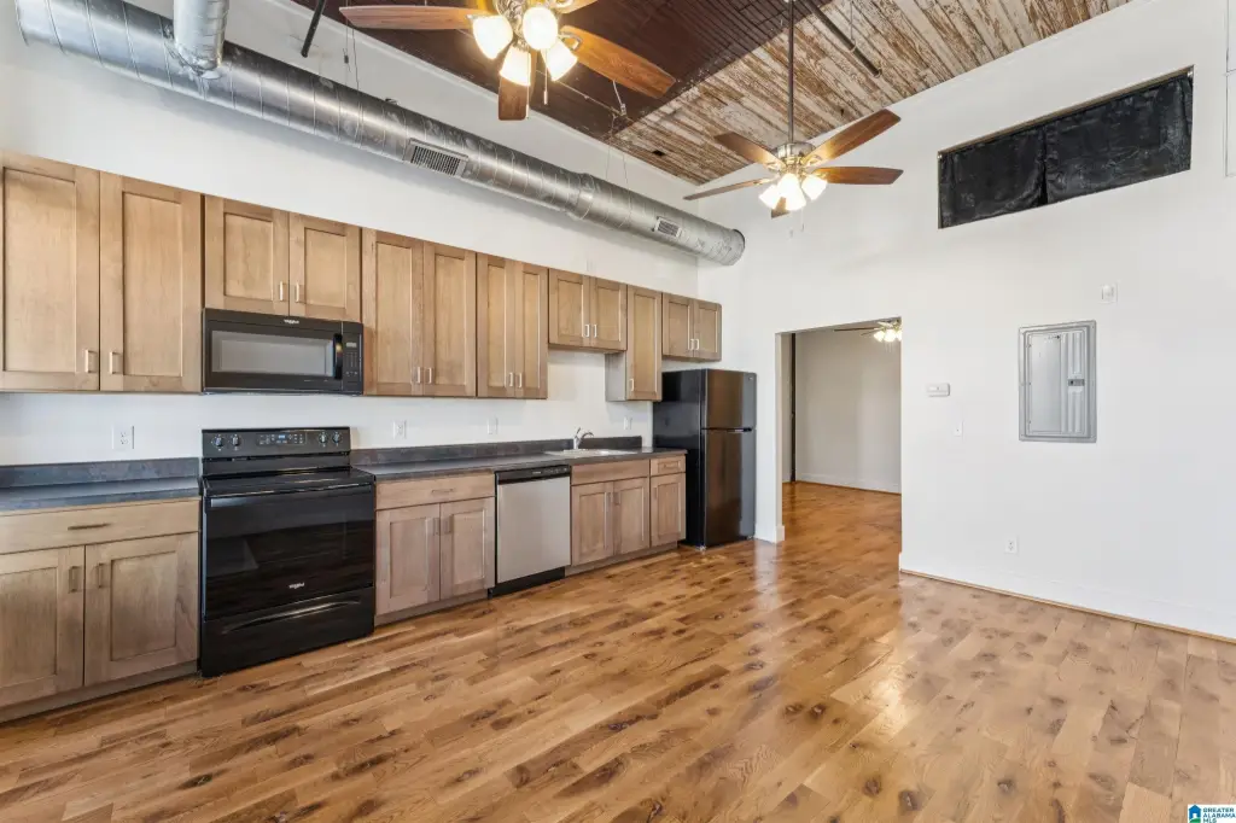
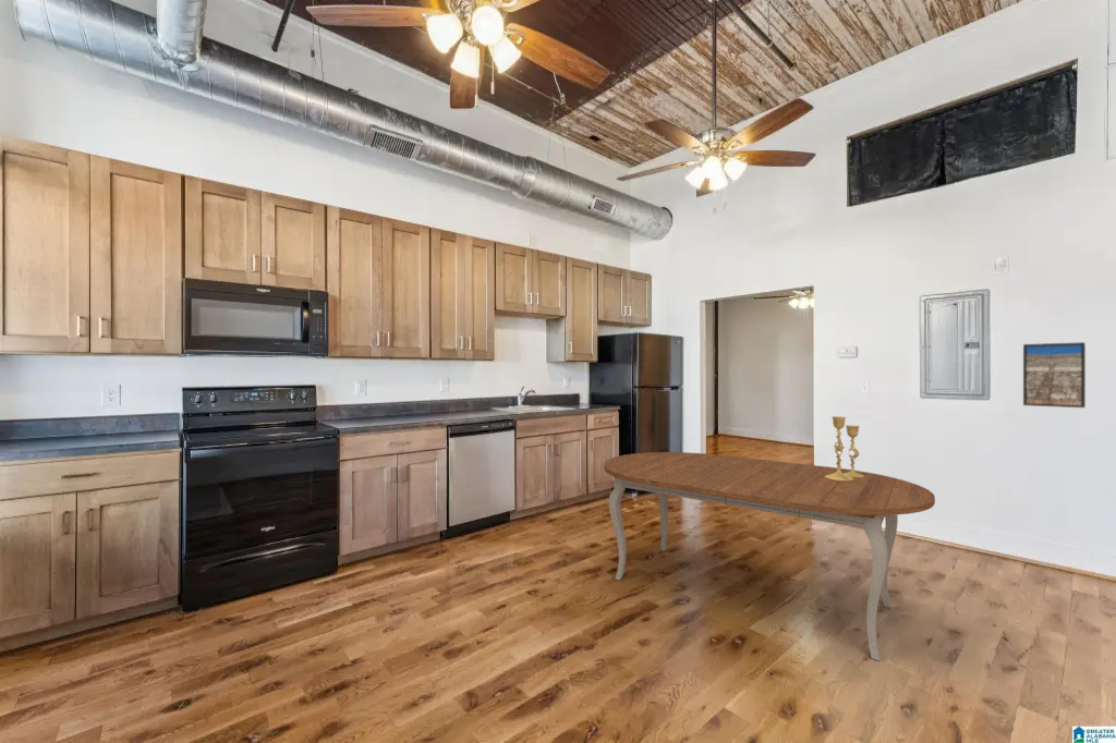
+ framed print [1022,341,1087,409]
+ dining table [603,451,936,661]
+ candlestick [825,415,864,480]
